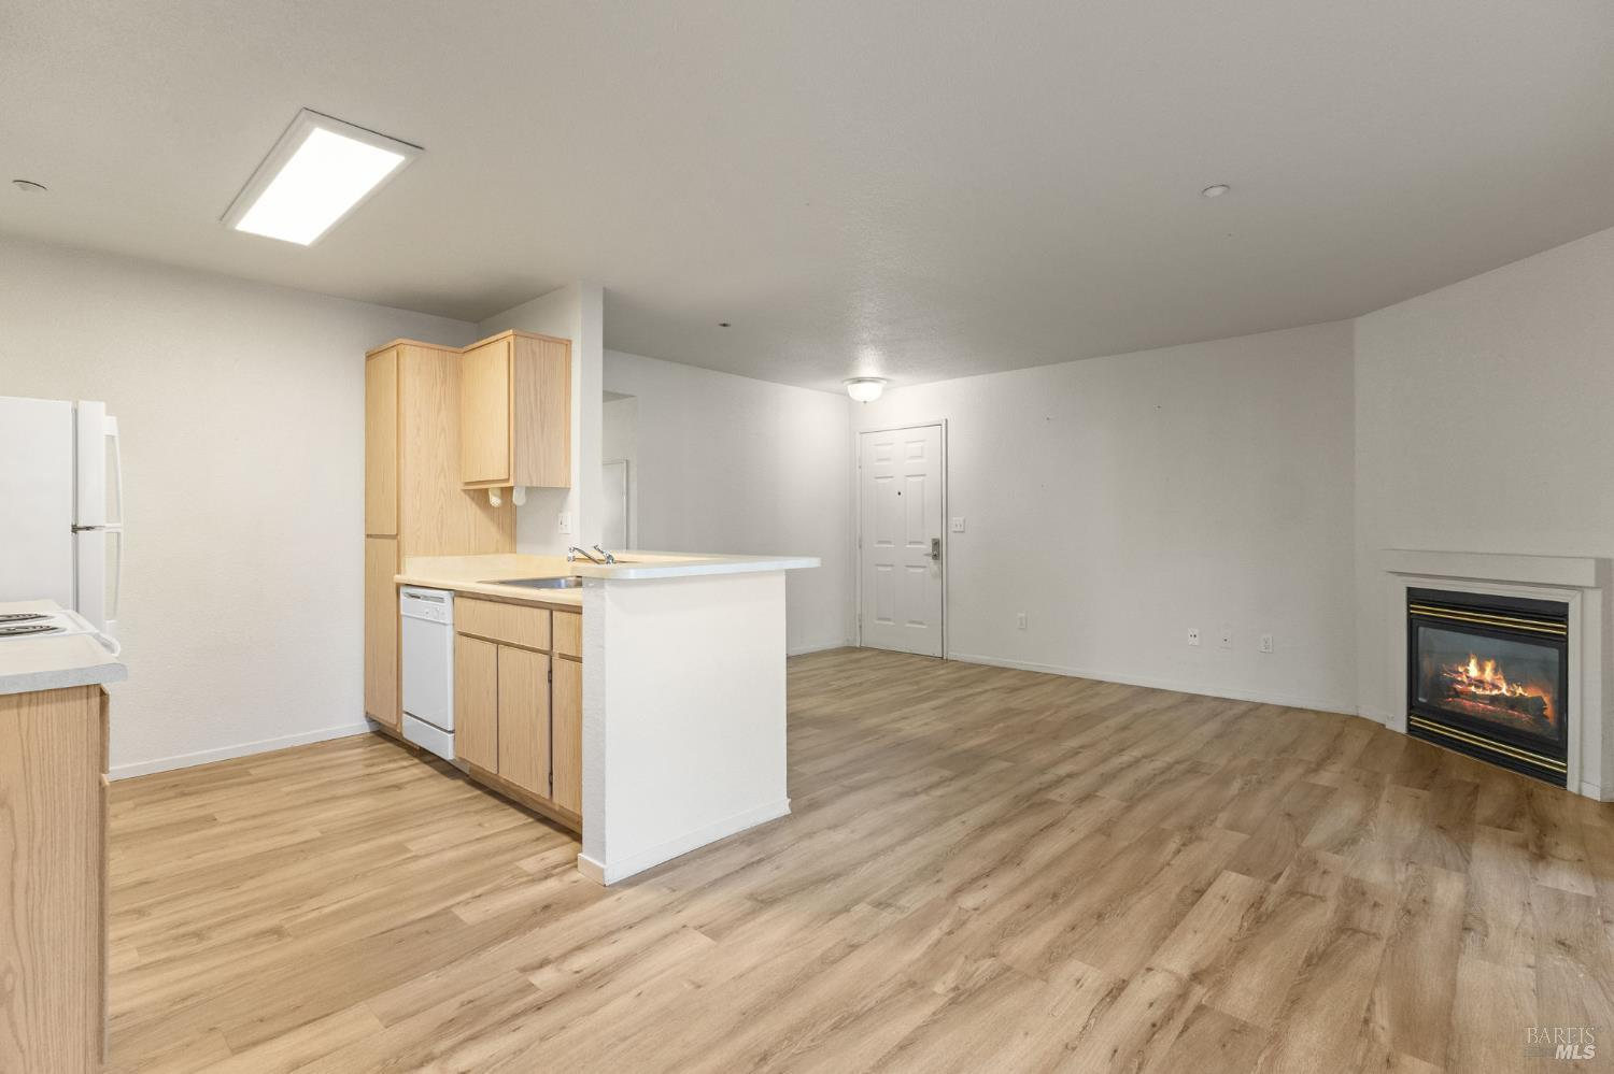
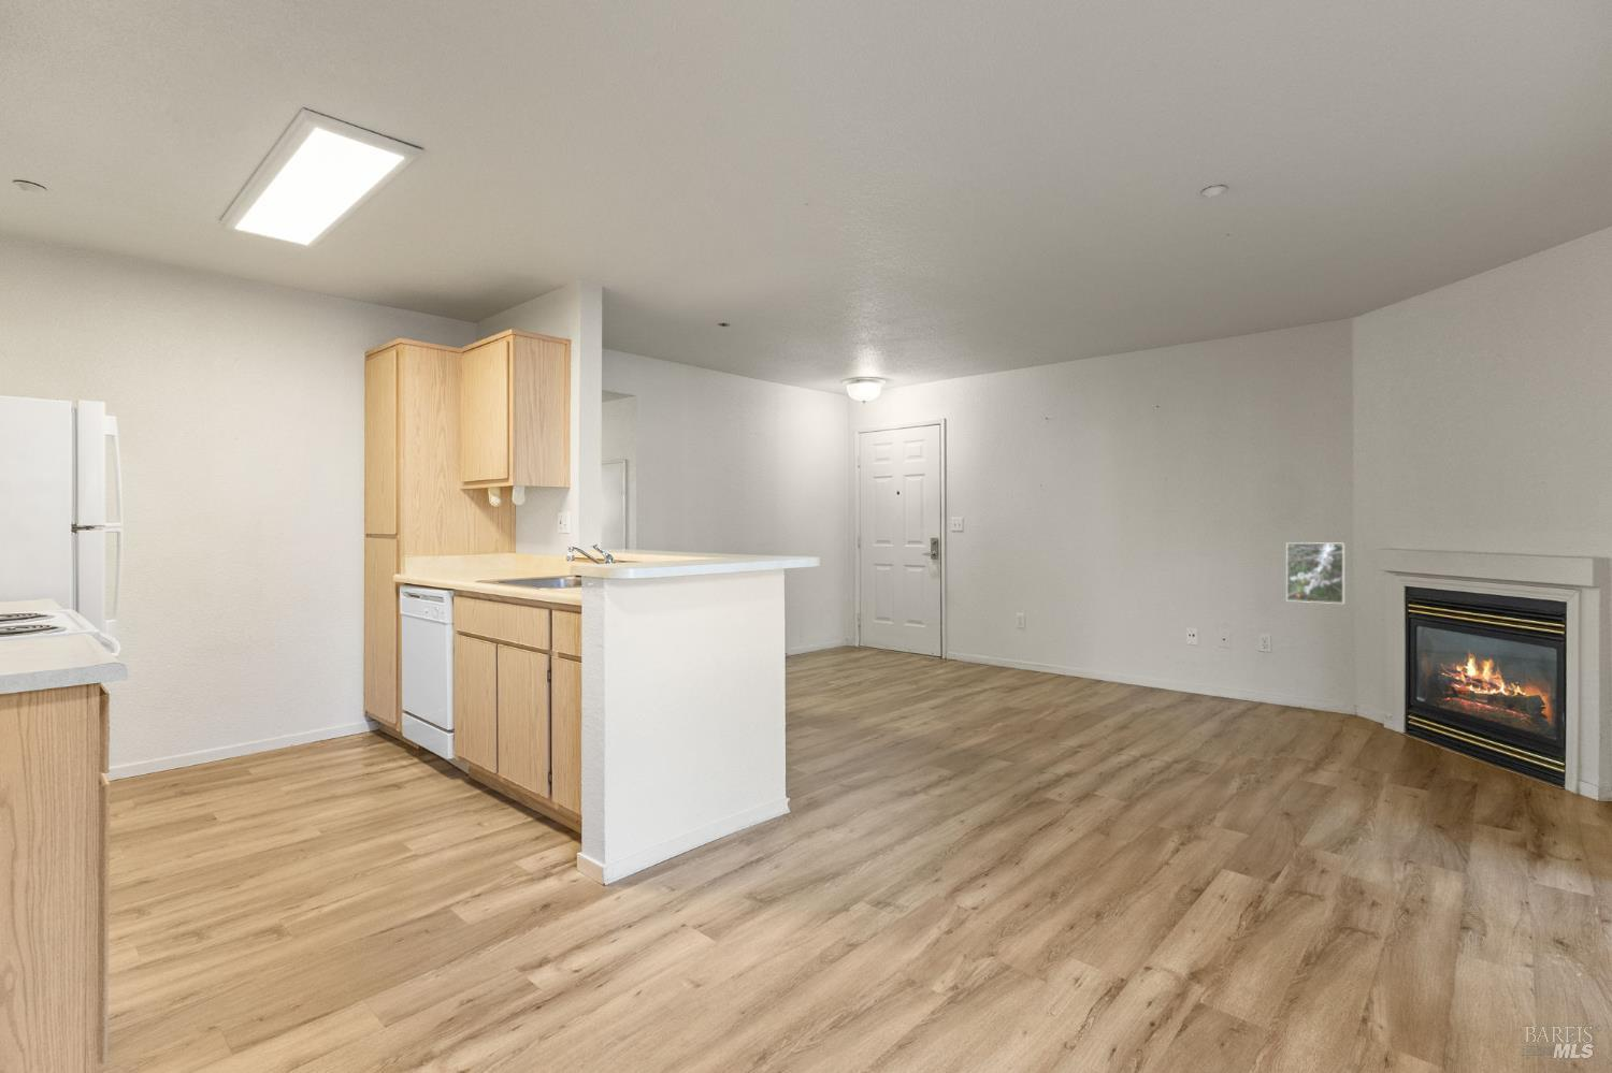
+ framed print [1285,541,1345,605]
